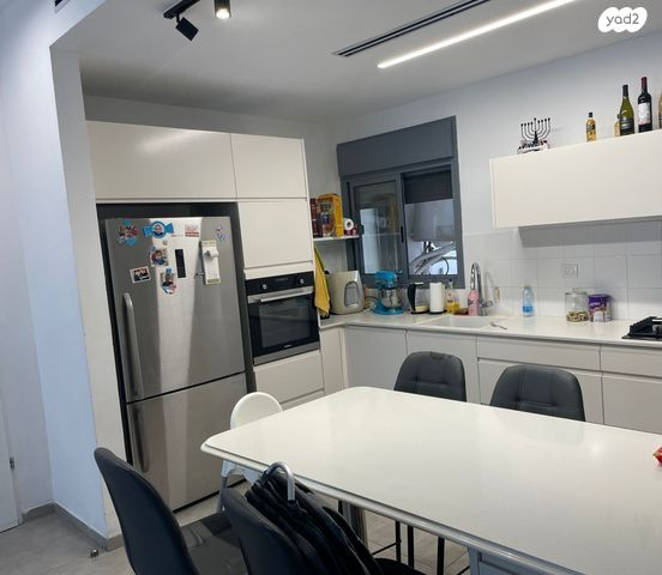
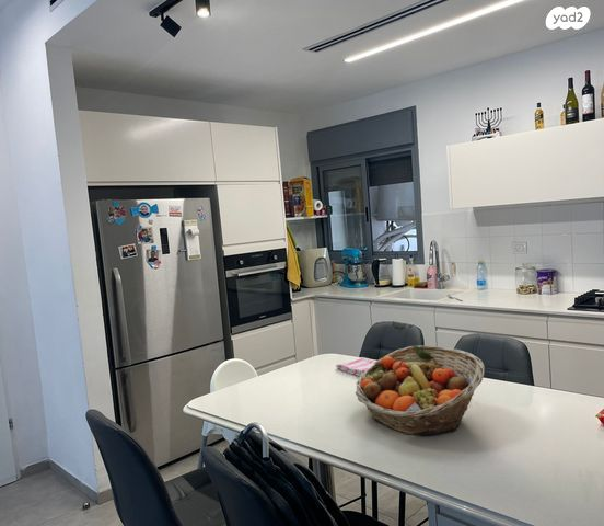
+ dish towel [335,356,376,377]
+ fruit basket [355,344,486,436]
